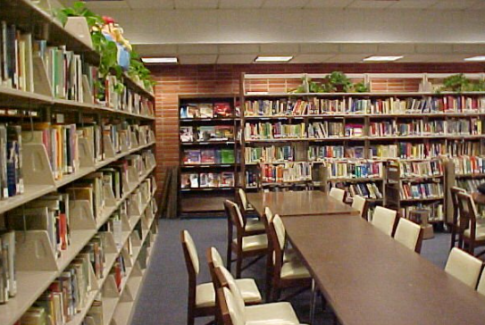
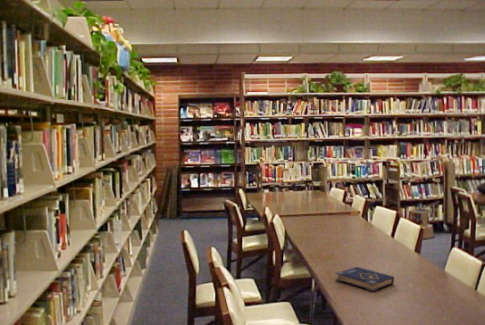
+ book [334,266,395,292]
